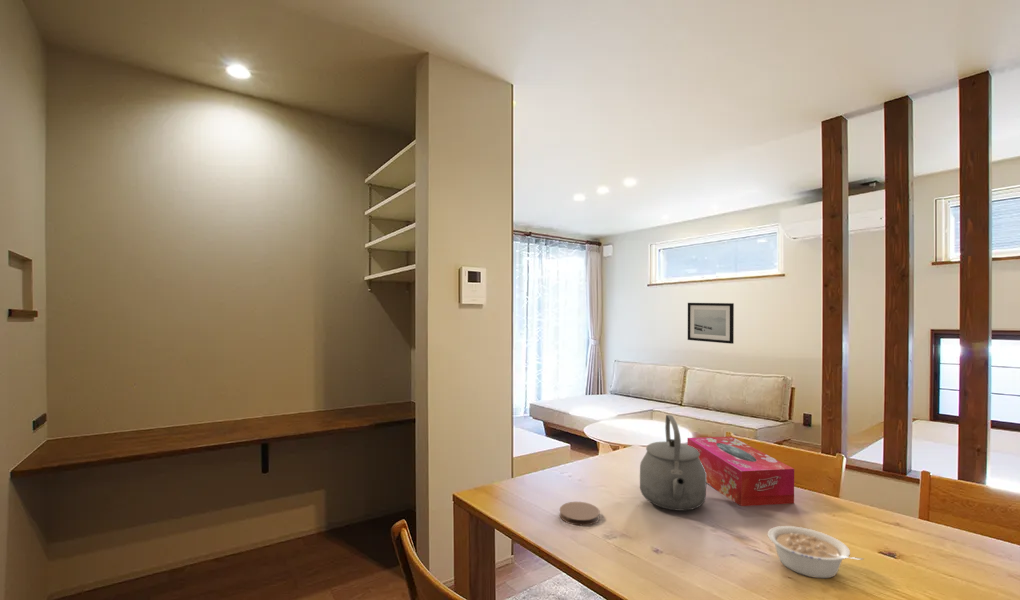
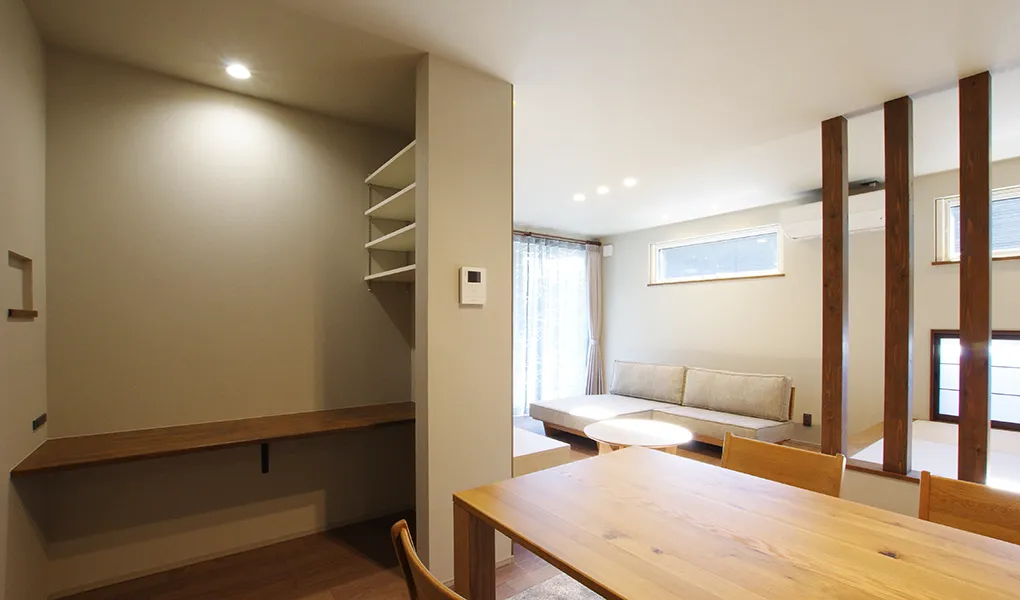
- tea kettle [639,414,707,512]
- legume [767,525,865,579]
- coaster [559,501,600,526]
- tissue box [686,435,795,507]
- wall art [687,302,735,345]
